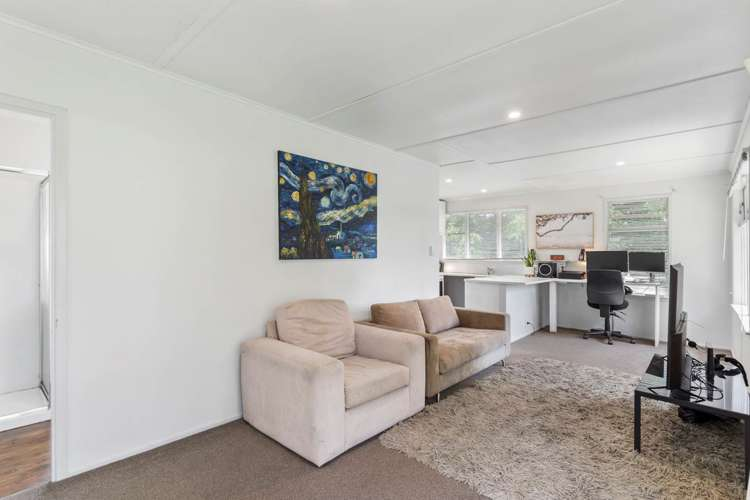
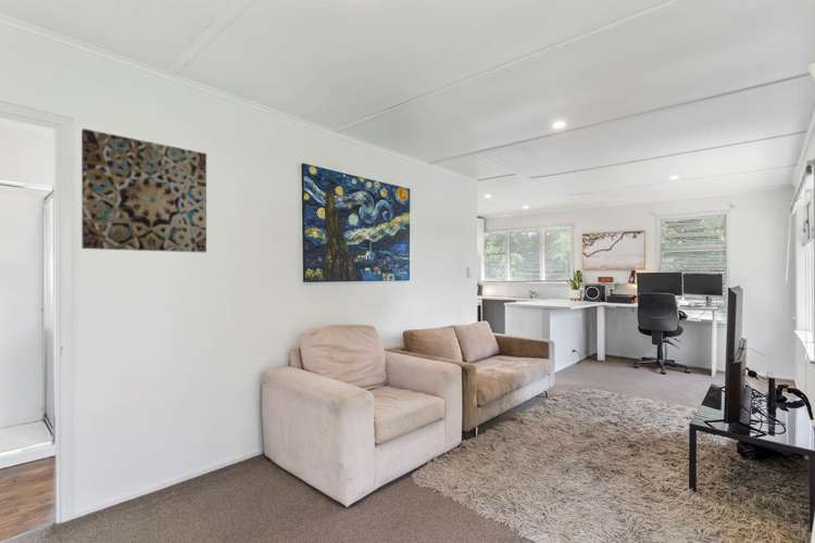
+ wall art [80,128,208,253]
